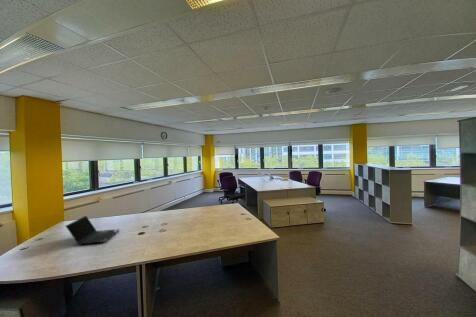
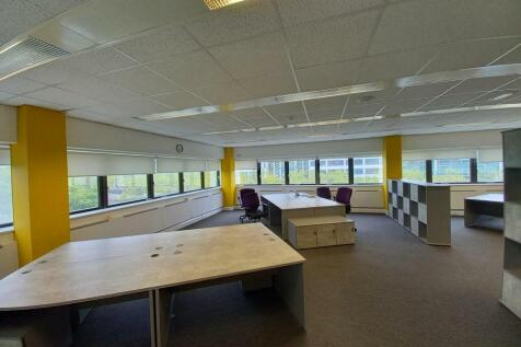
- laptop computer [65,215,121,246]
